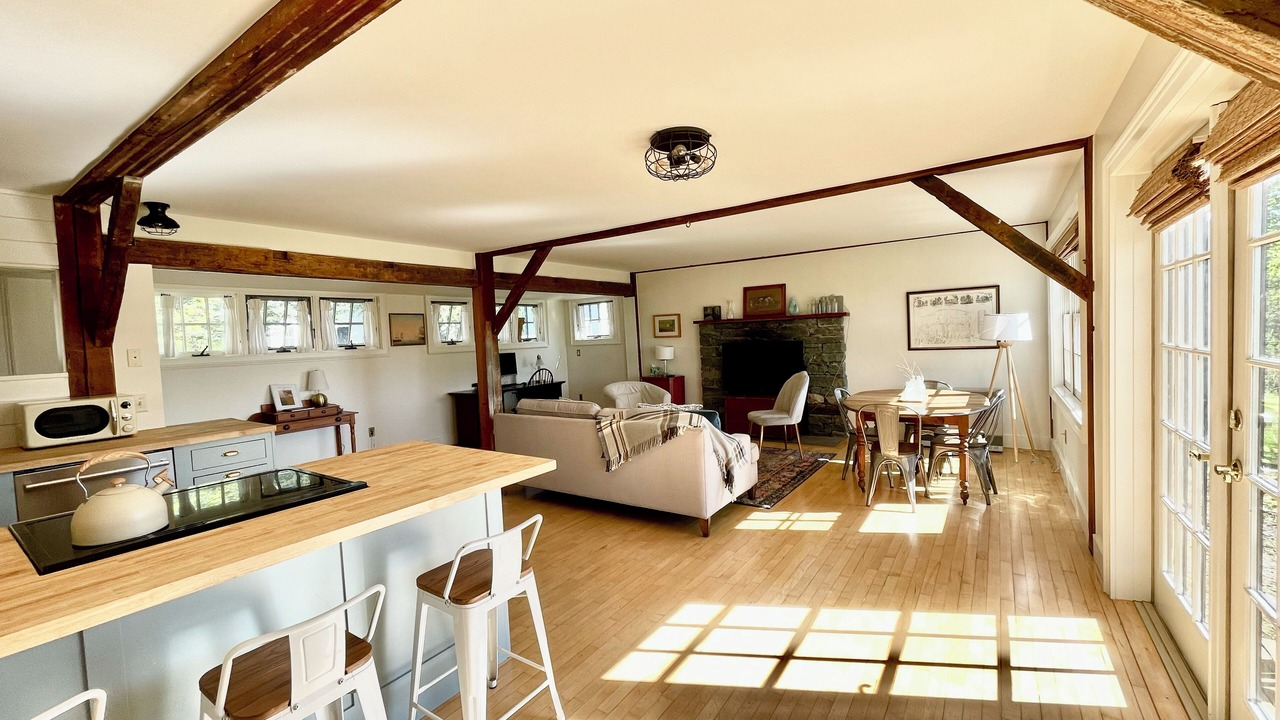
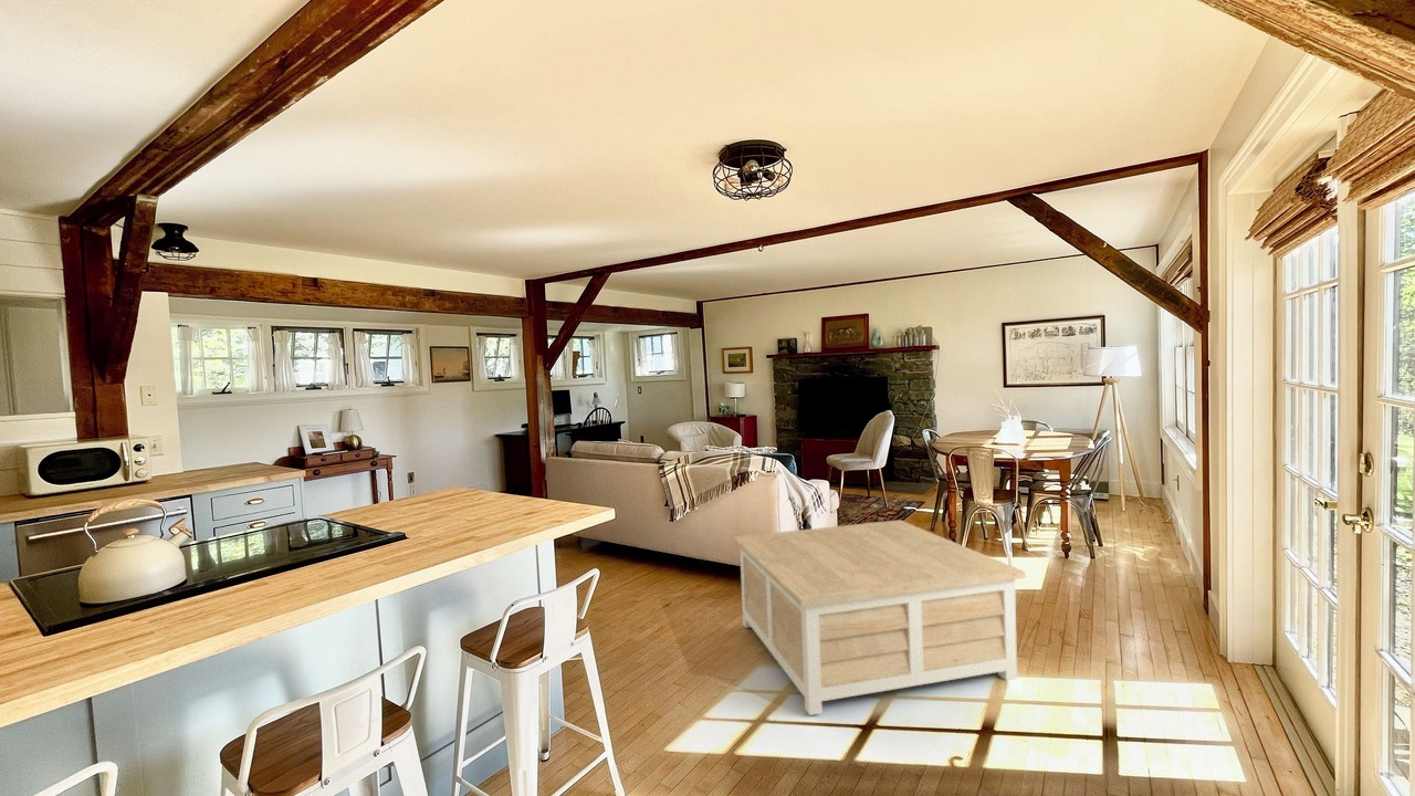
+ coffee table [732,519,1027,716]
